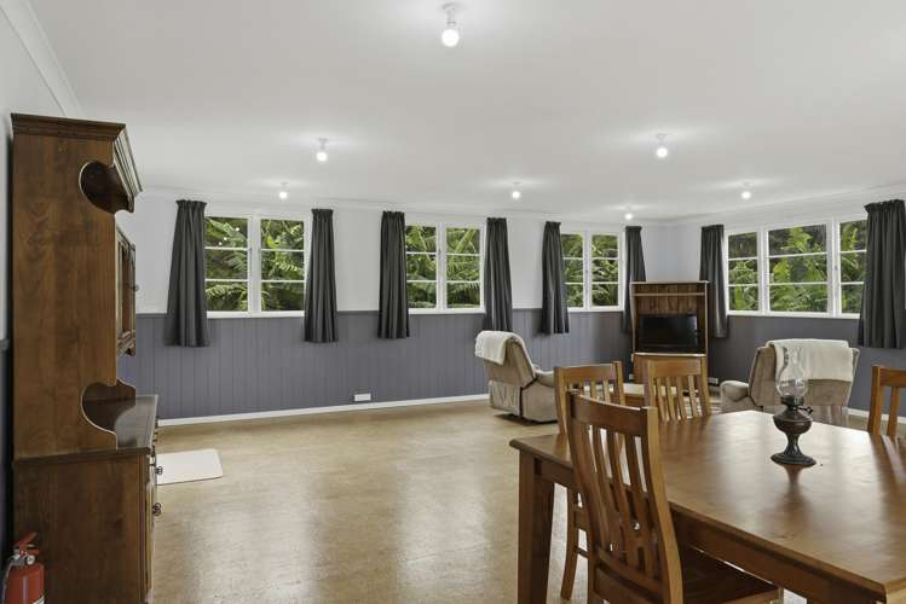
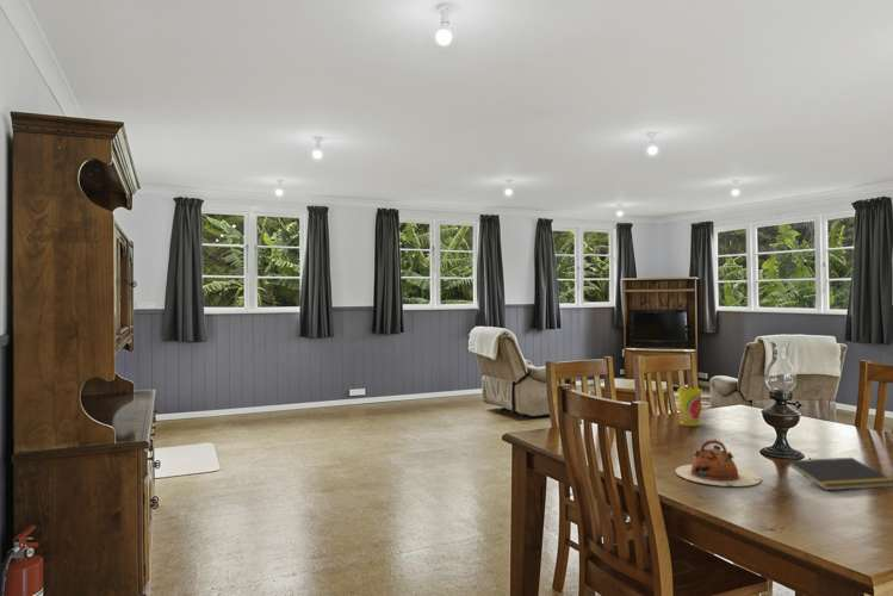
+ cup [676,387,703,427]
+ notepad [785,457,893,491]
+ teapot [674,439,762,488]
